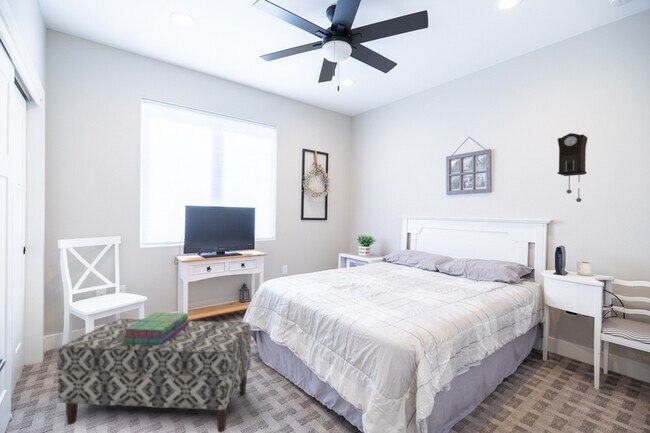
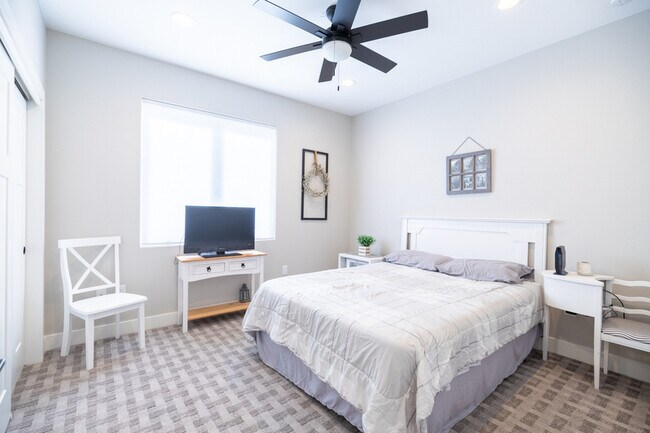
- bench [57,318,252,433]
- stack of books [121,312,190,345]
- pendulum clock [557,132,589,203]
